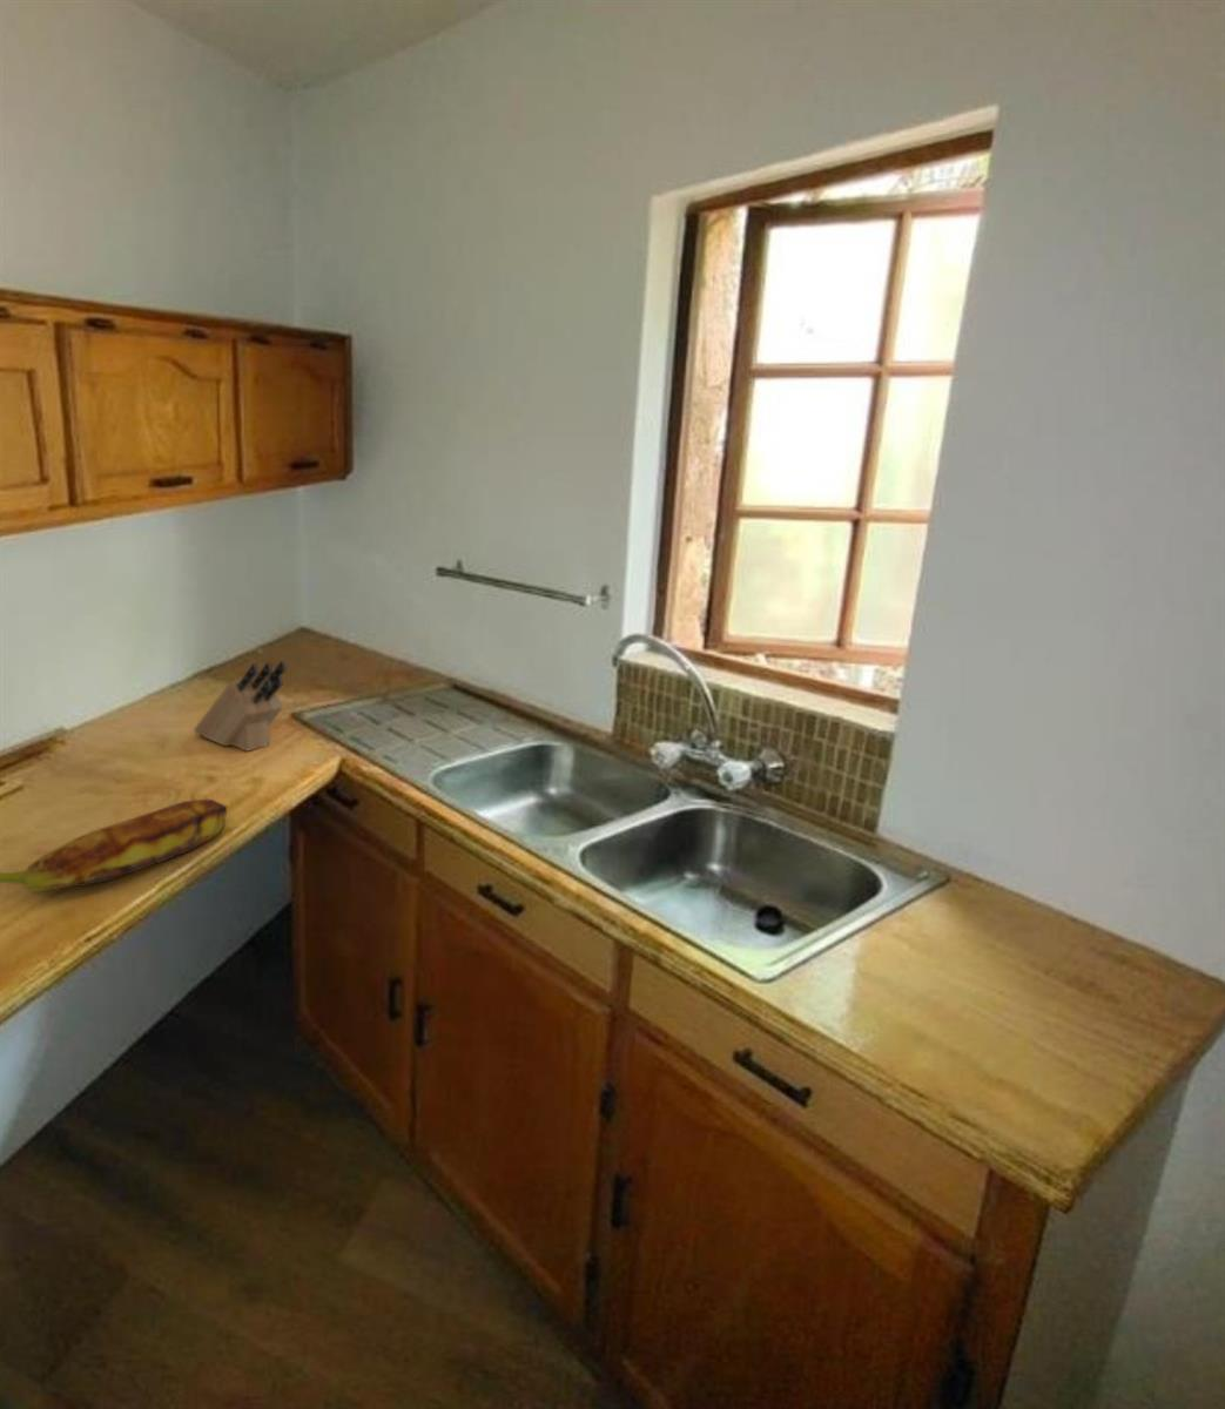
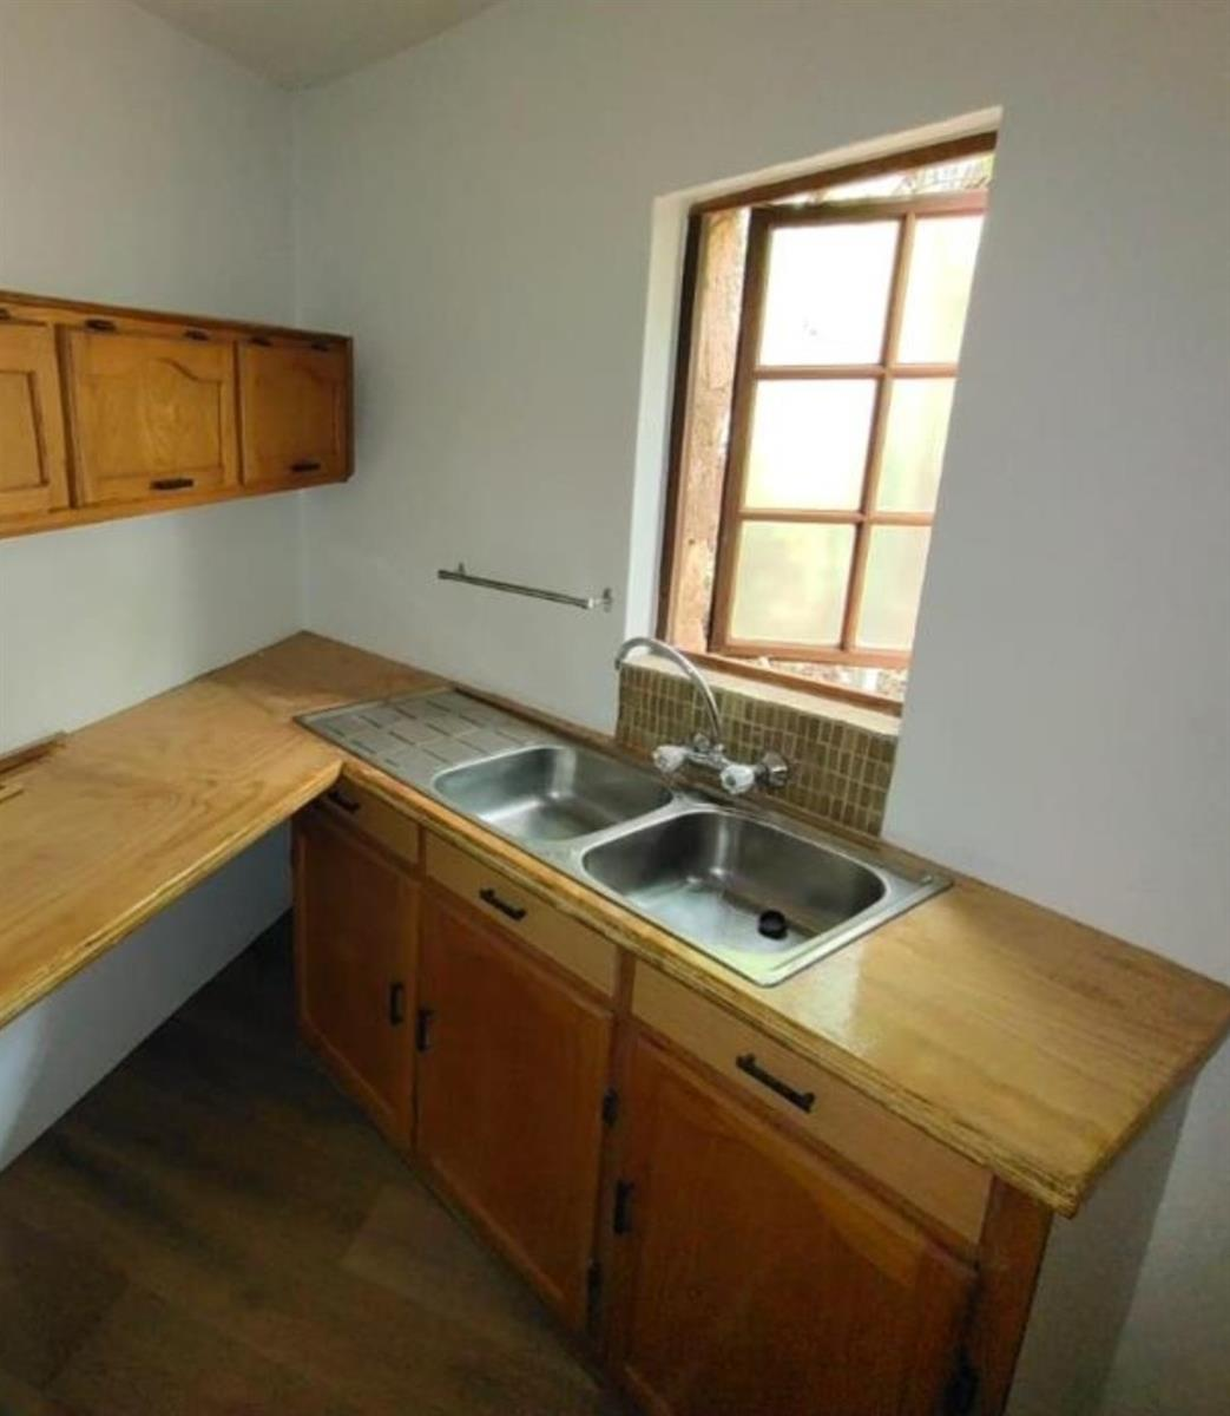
- banana [0,798,228,893]
- knife block [193,660,286,752]
